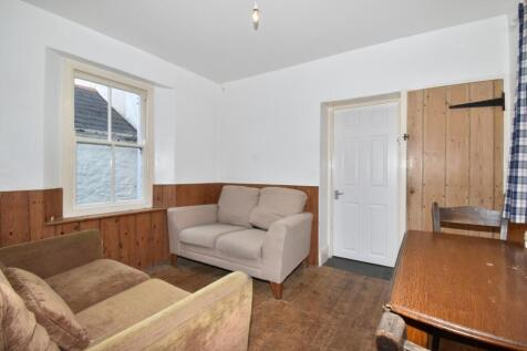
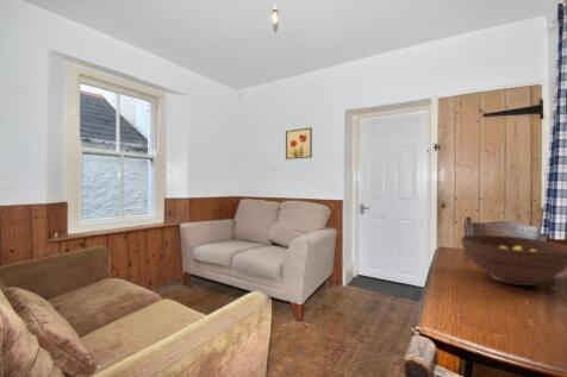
+ fruit bowl [460,233,567,287]
+ wall art [285,126,313,161]
